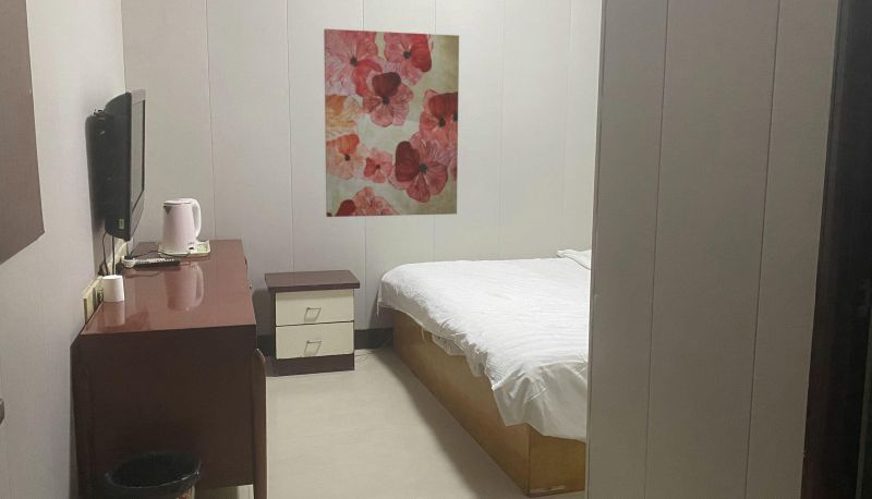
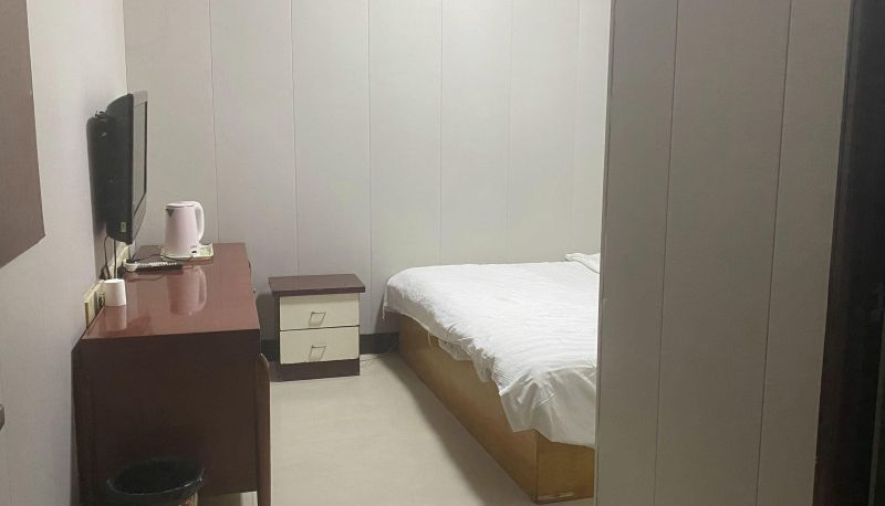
- wall art [323,28,460,218]
